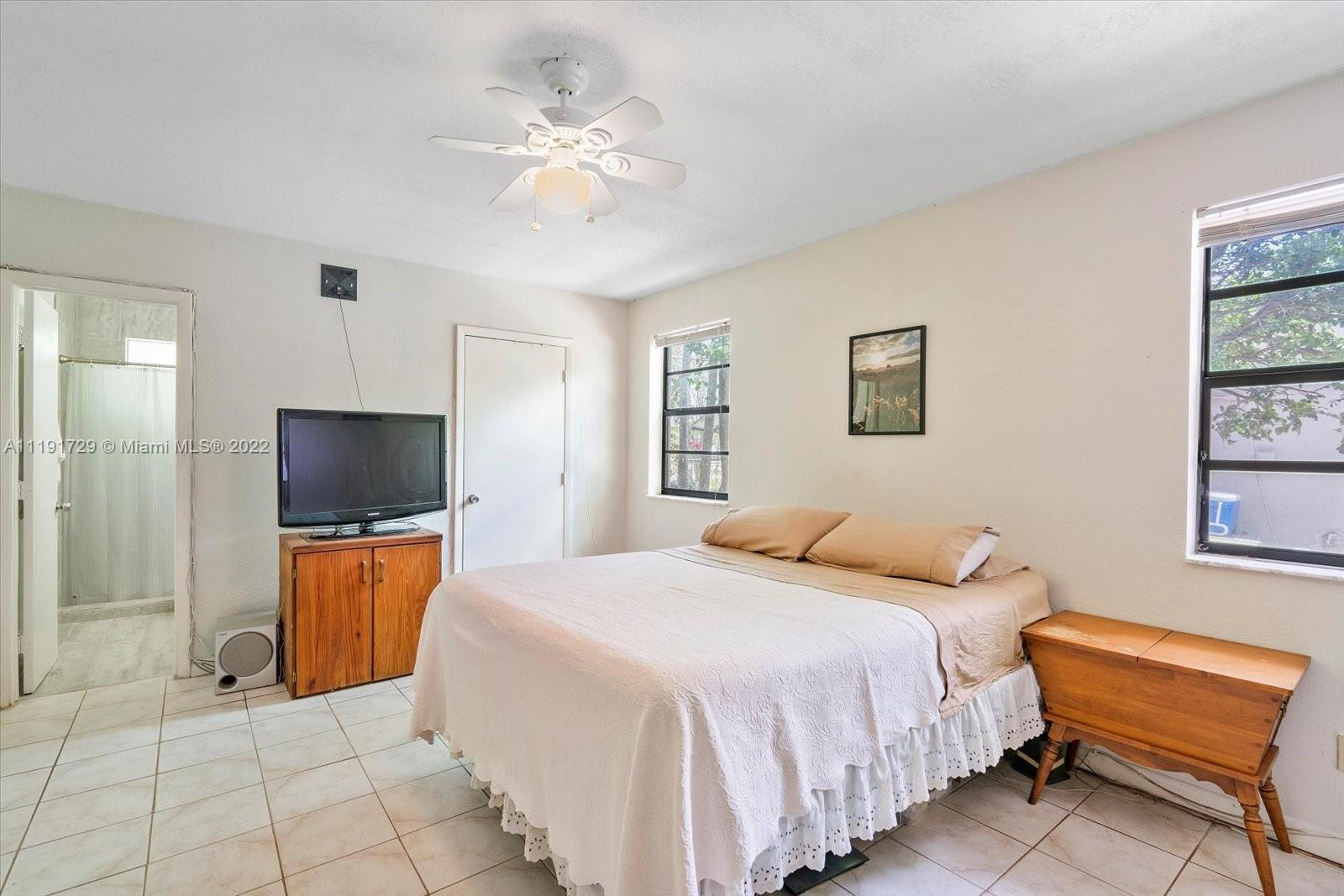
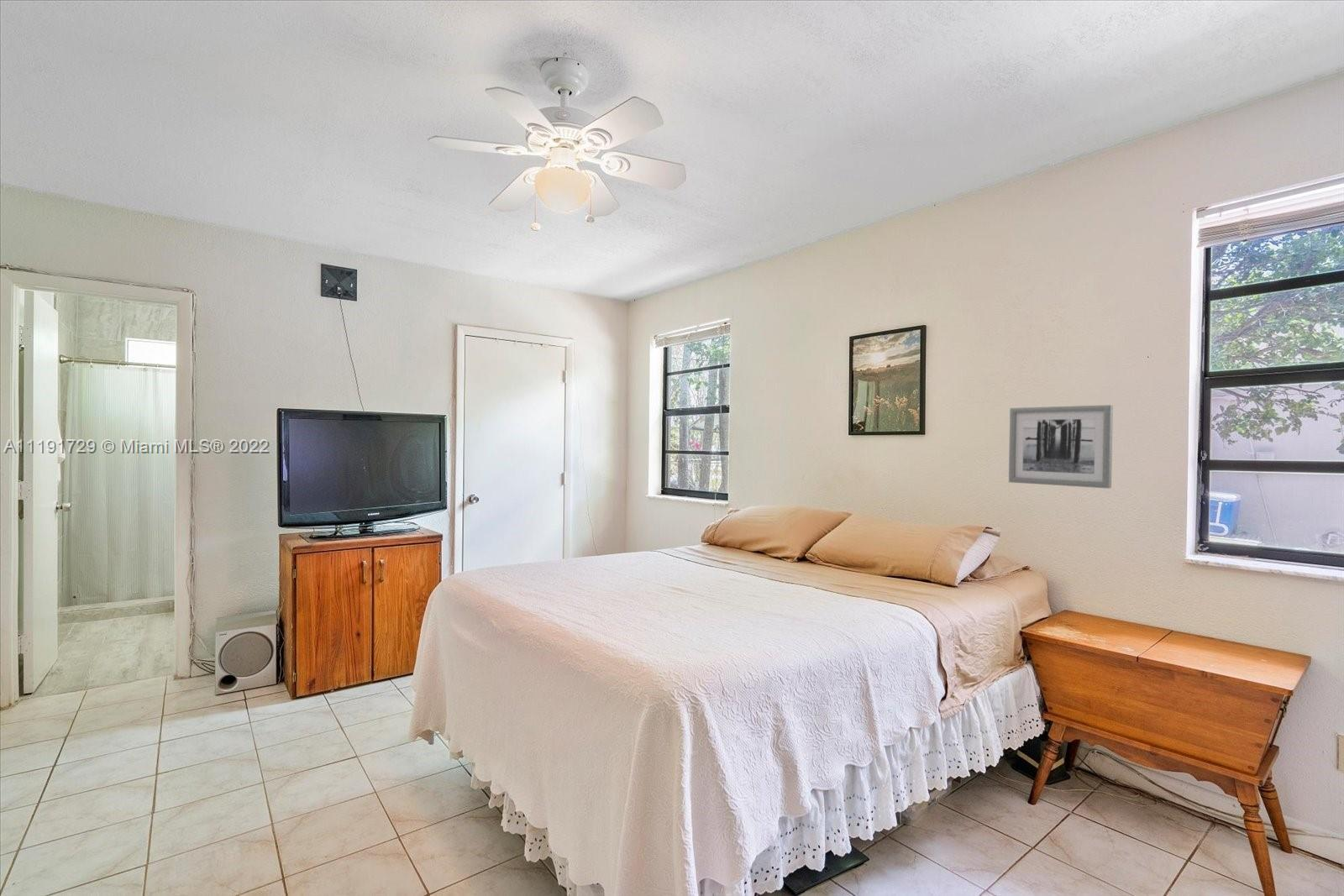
+ wall art [1008,404,1114,489]
